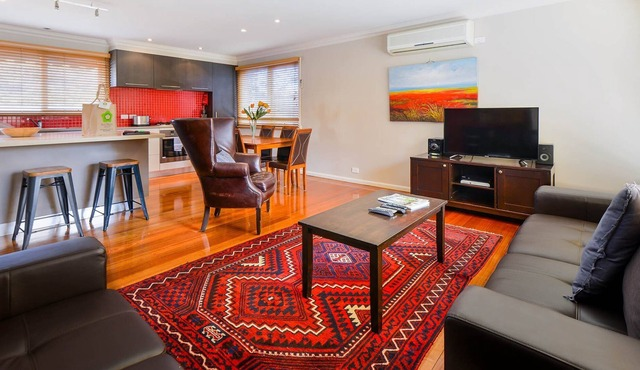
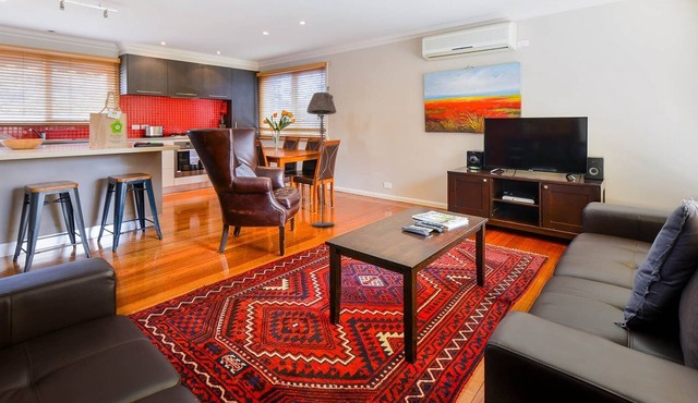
+ floor lamp [305,91,337,228]
